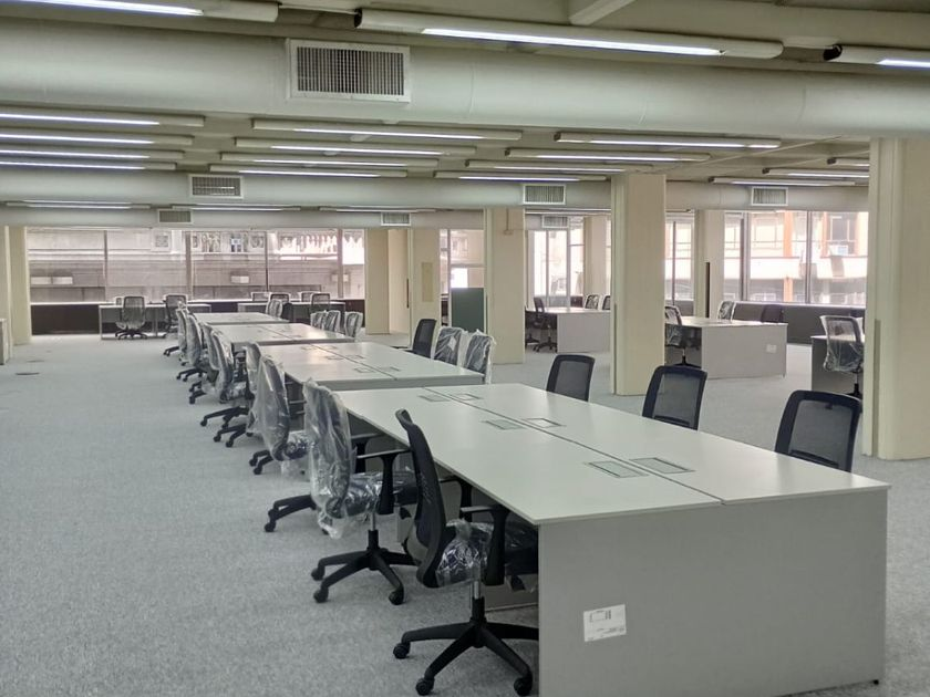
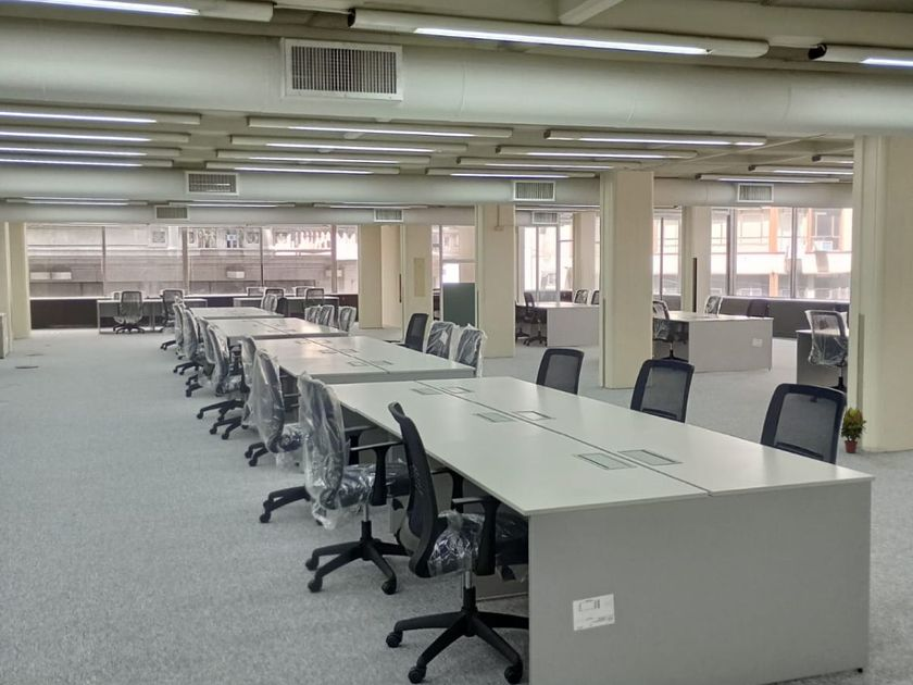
+ potted plant [840,407,868,454]
